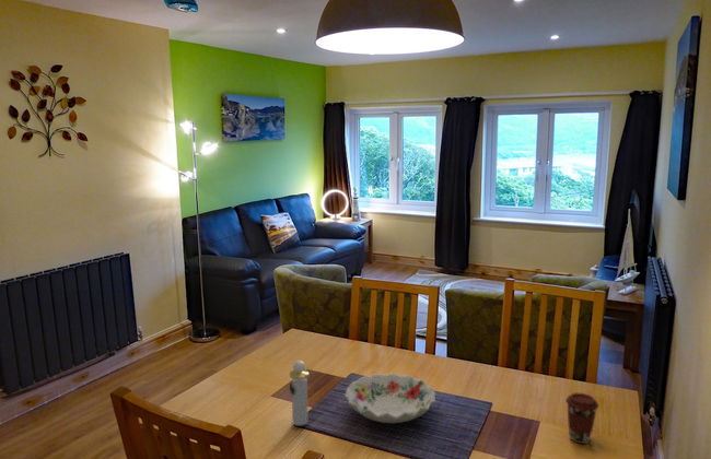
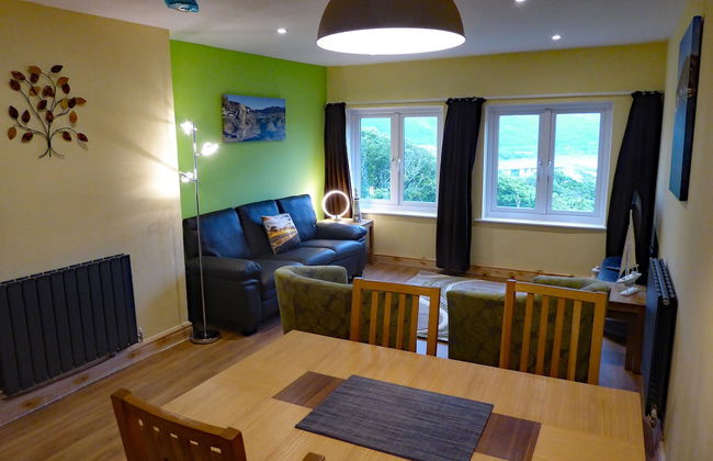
- perfume bottle [289,360,311,426]
- coffee cup [564,392,599,445]
- decorative bowl [343,372,436,424]
